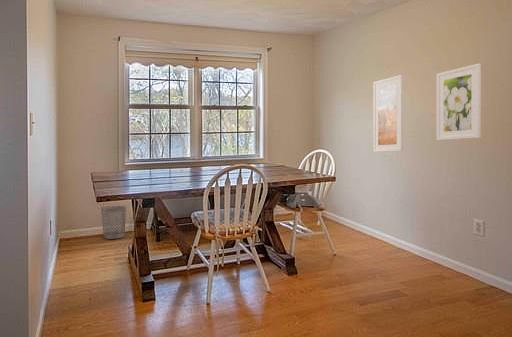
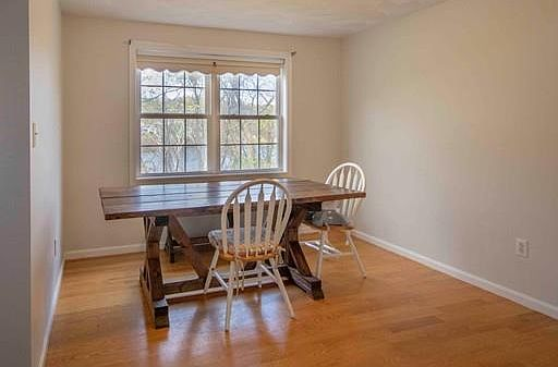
- wastebasket [100,205,127,240]
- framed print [435,63,482,141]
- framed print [372,74,404,153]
